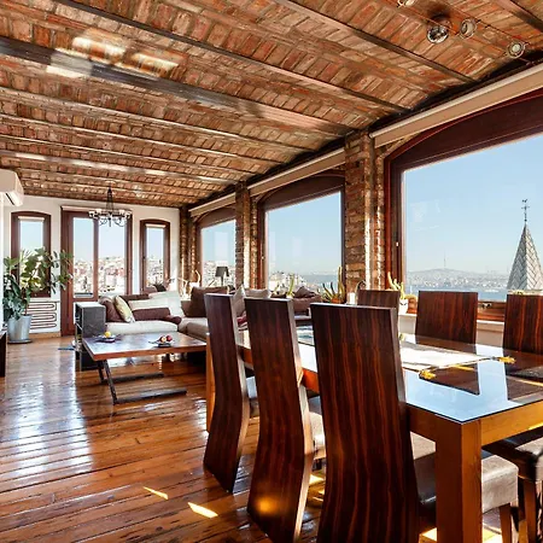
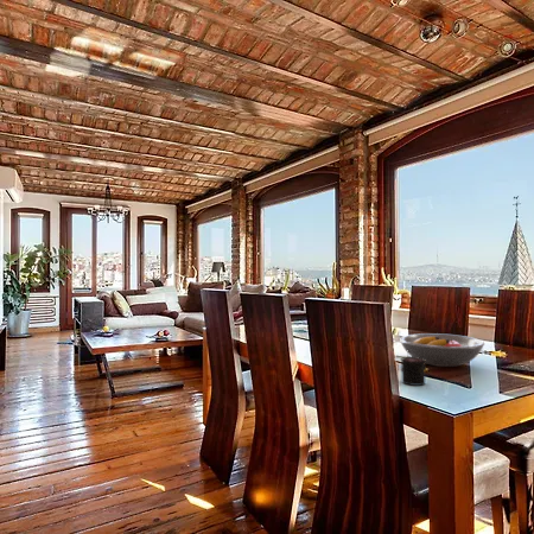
+ fruit bowl [399,332,485,368]
+ candle [400,350,427,387]
